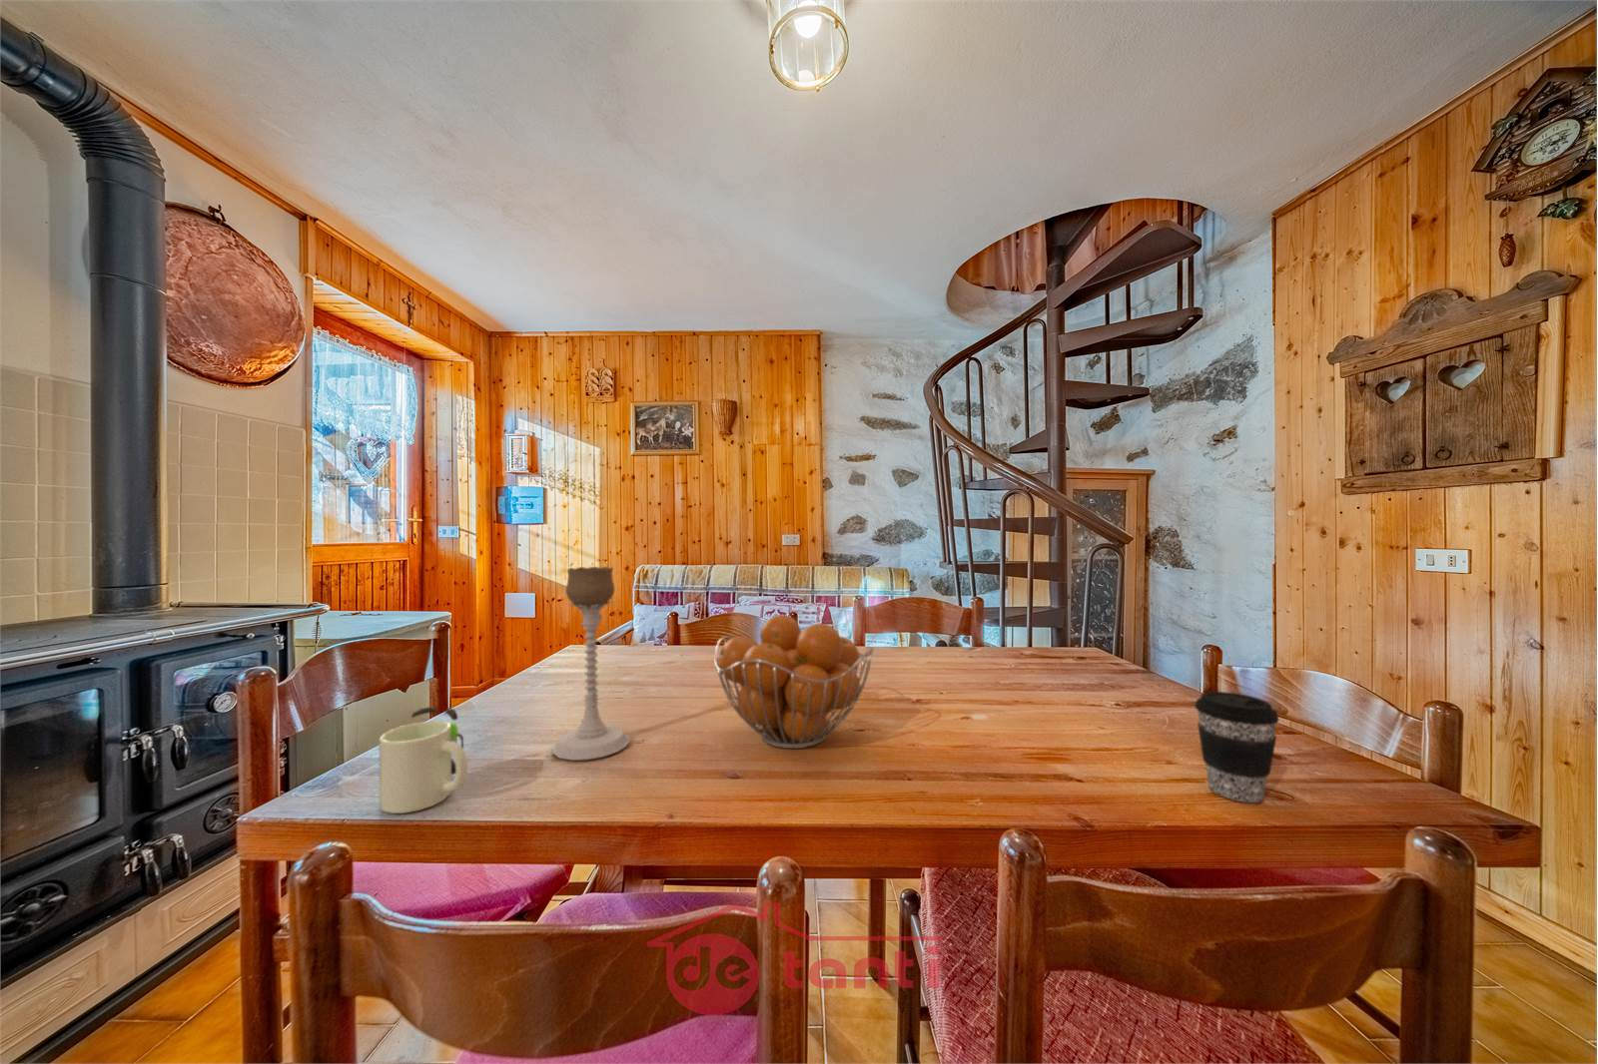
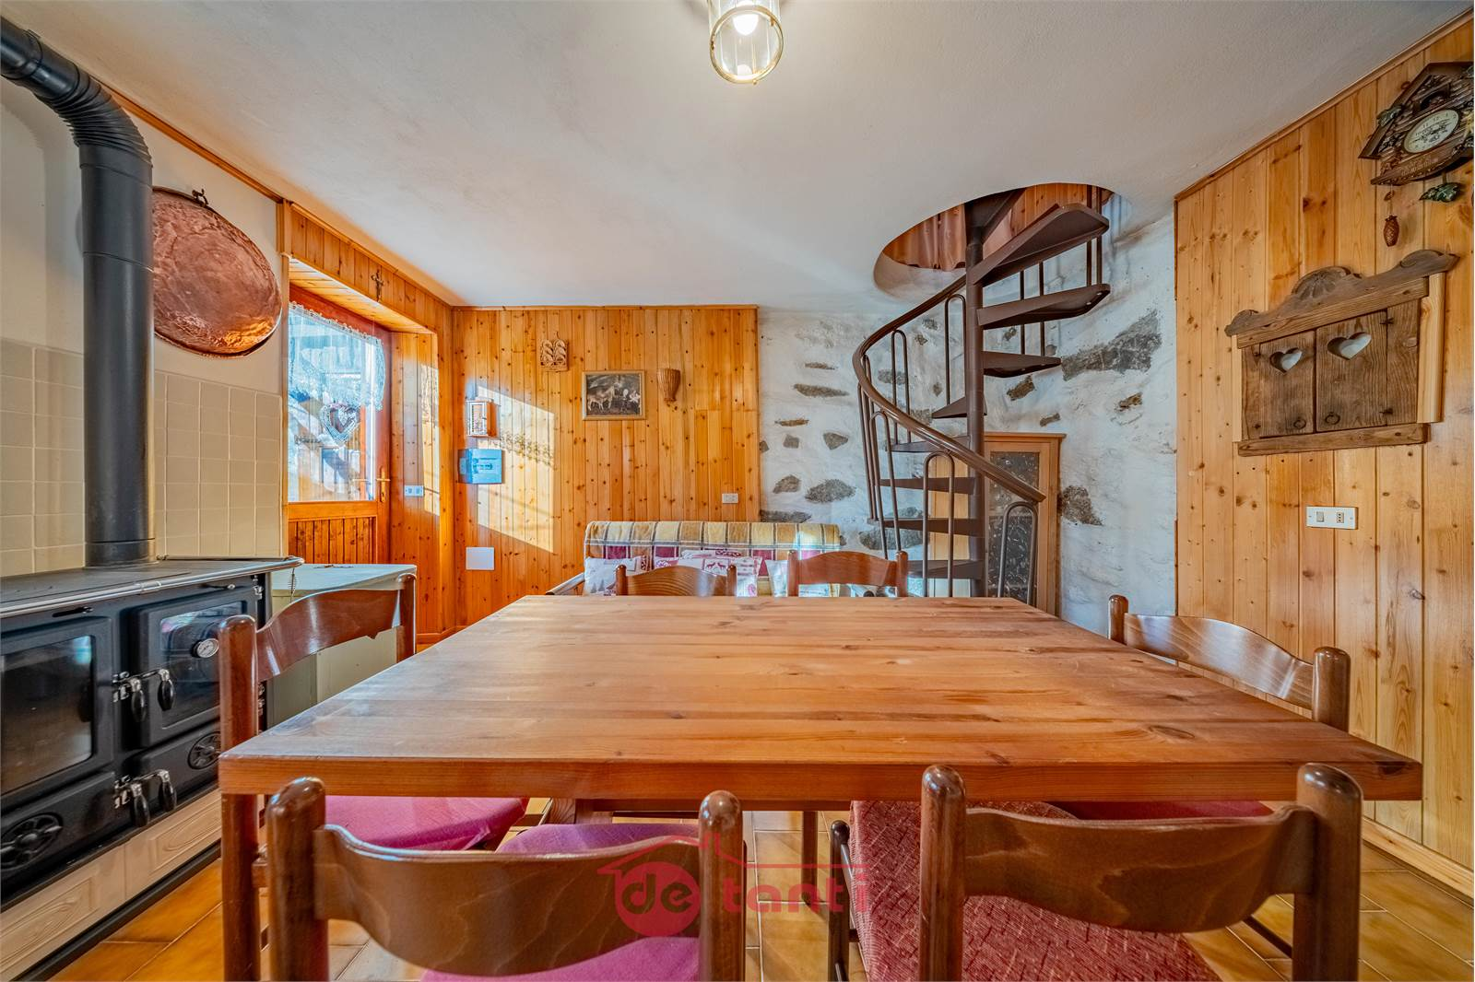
- mug [379,705,468,815]
- coffee cup [1194,691,1281,804]
- fruit basket [714,614,874,749]
- candle holder [551,566,631,761]
